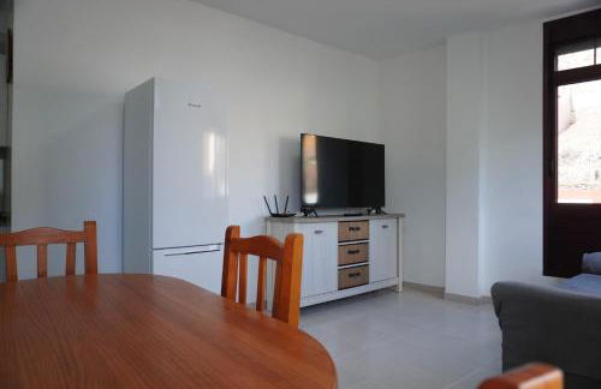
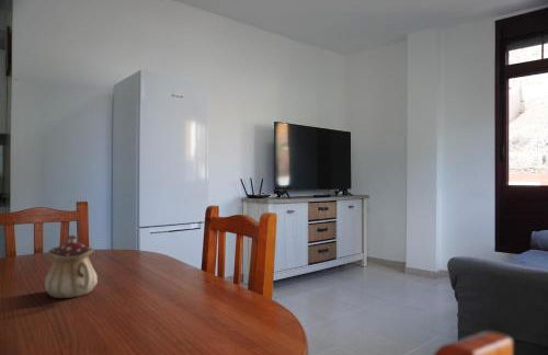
+ teapot [44,233,99,299]
